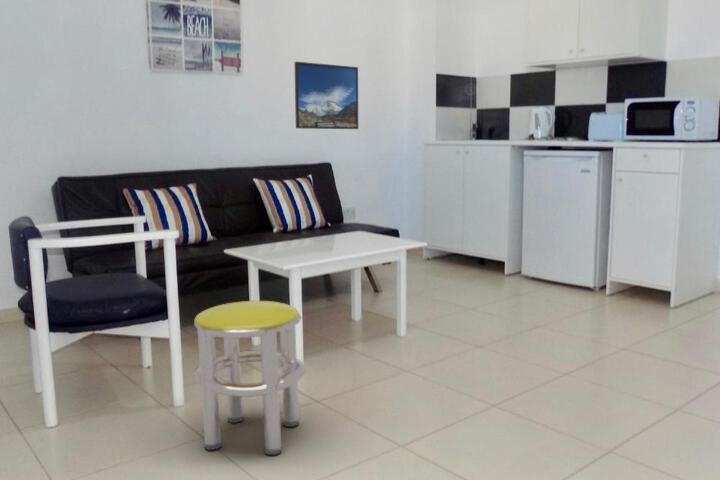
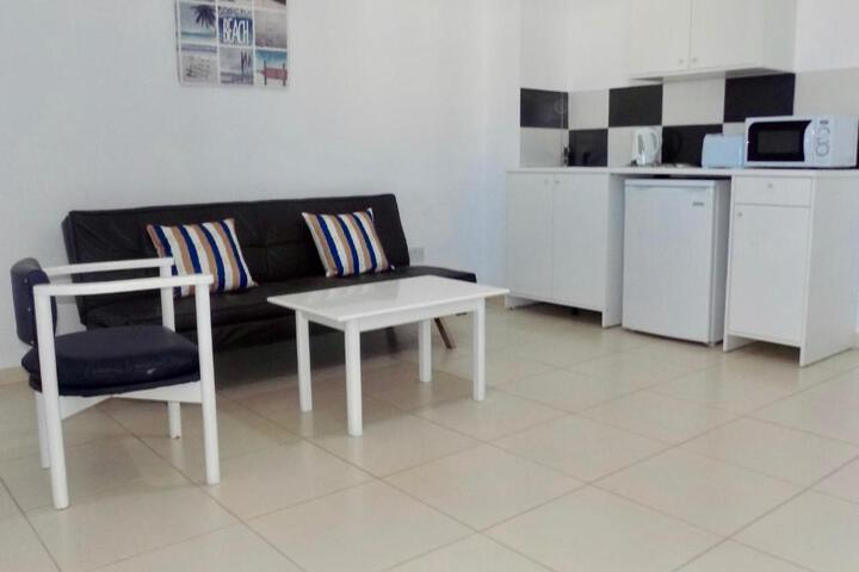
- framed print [294,61,359,130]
- stool [193,300,307,456]
